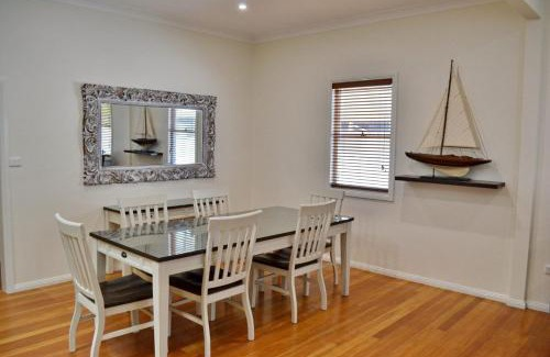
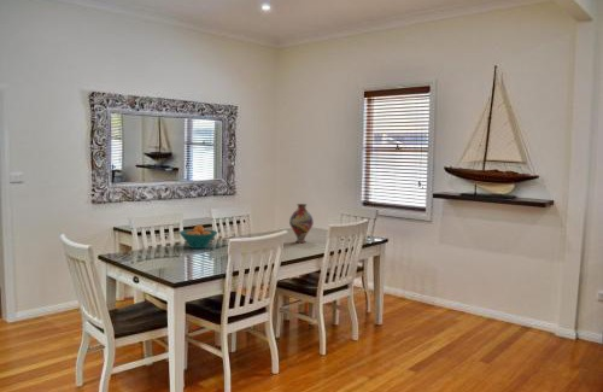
+ vase [288,203,315,244]
+ fruit bowl [178,224,218,250]
